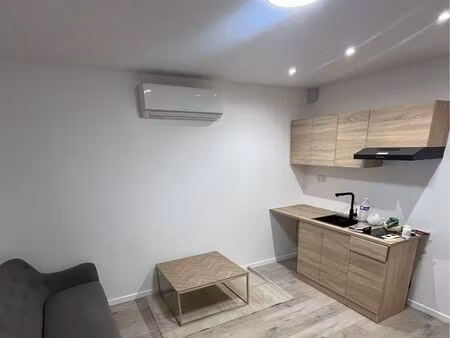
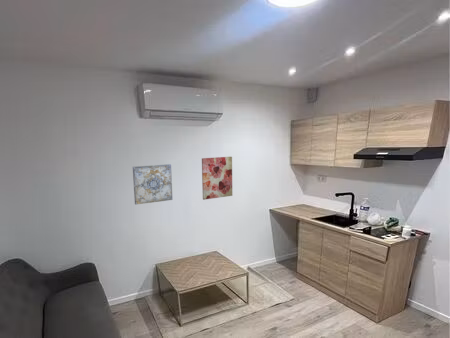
+ wall art [201,156,233,201]
+ wall art [132,163,173,206]
